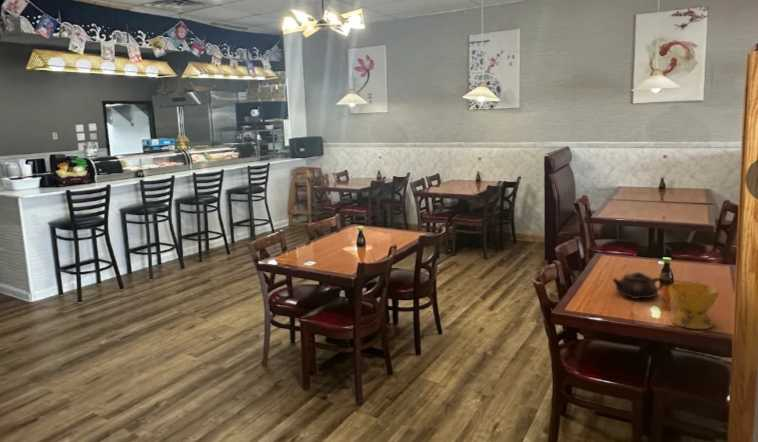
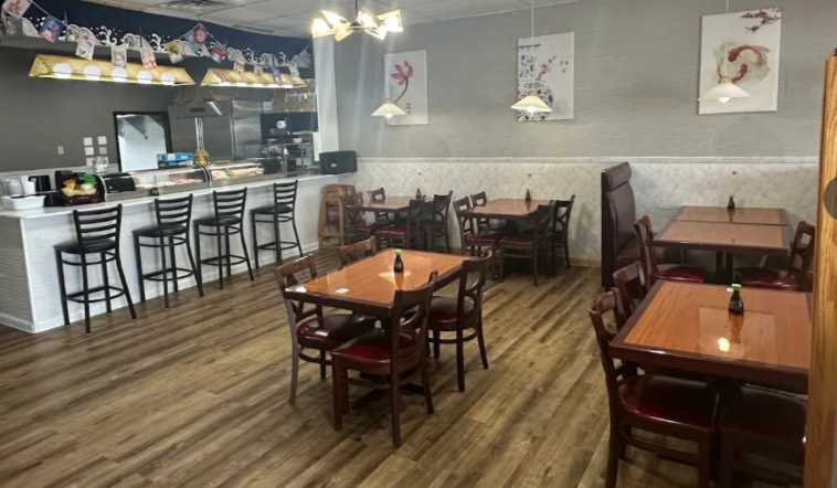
- bowl [668,282,720,330]
- teapot [611,271,666,300]
